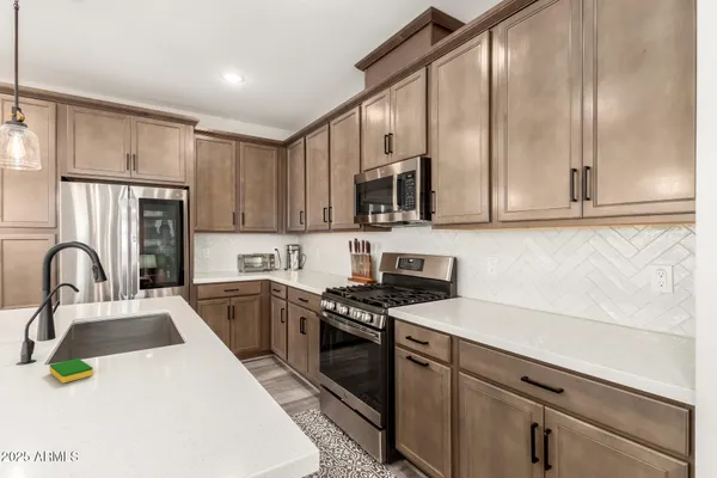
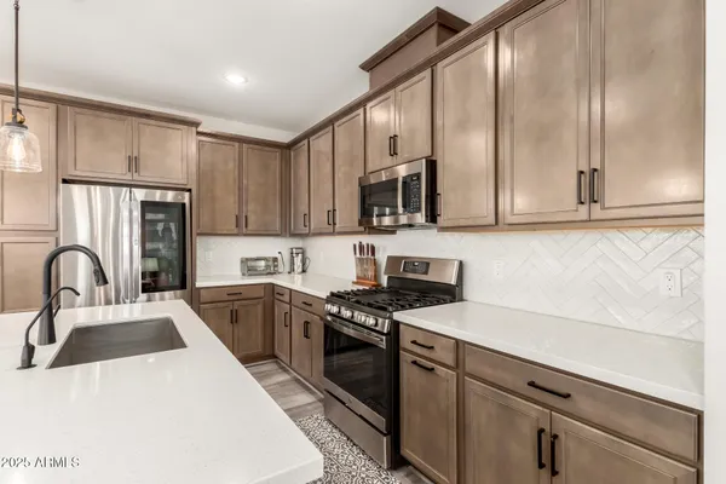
- dish sponge [49,357,94,384]
